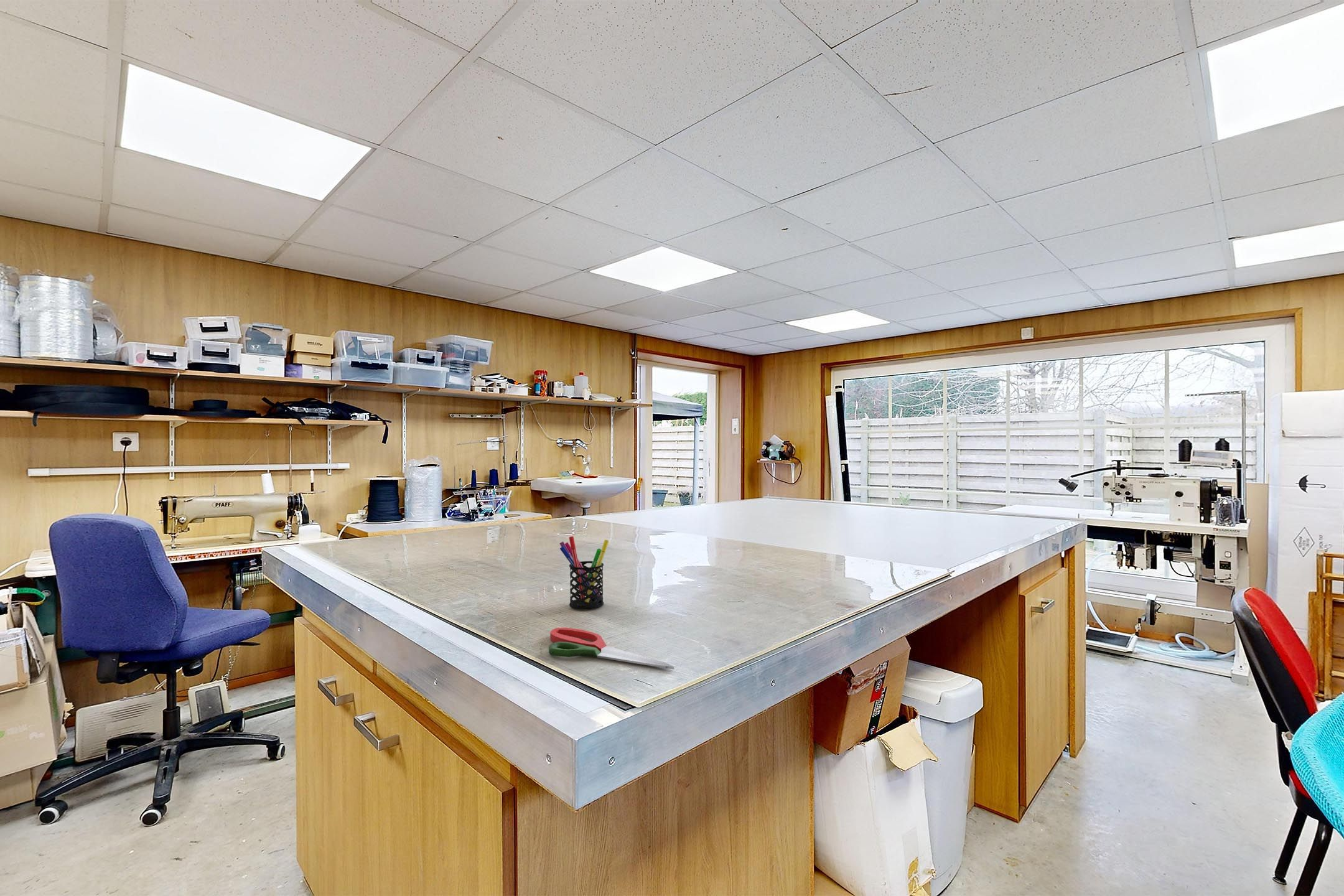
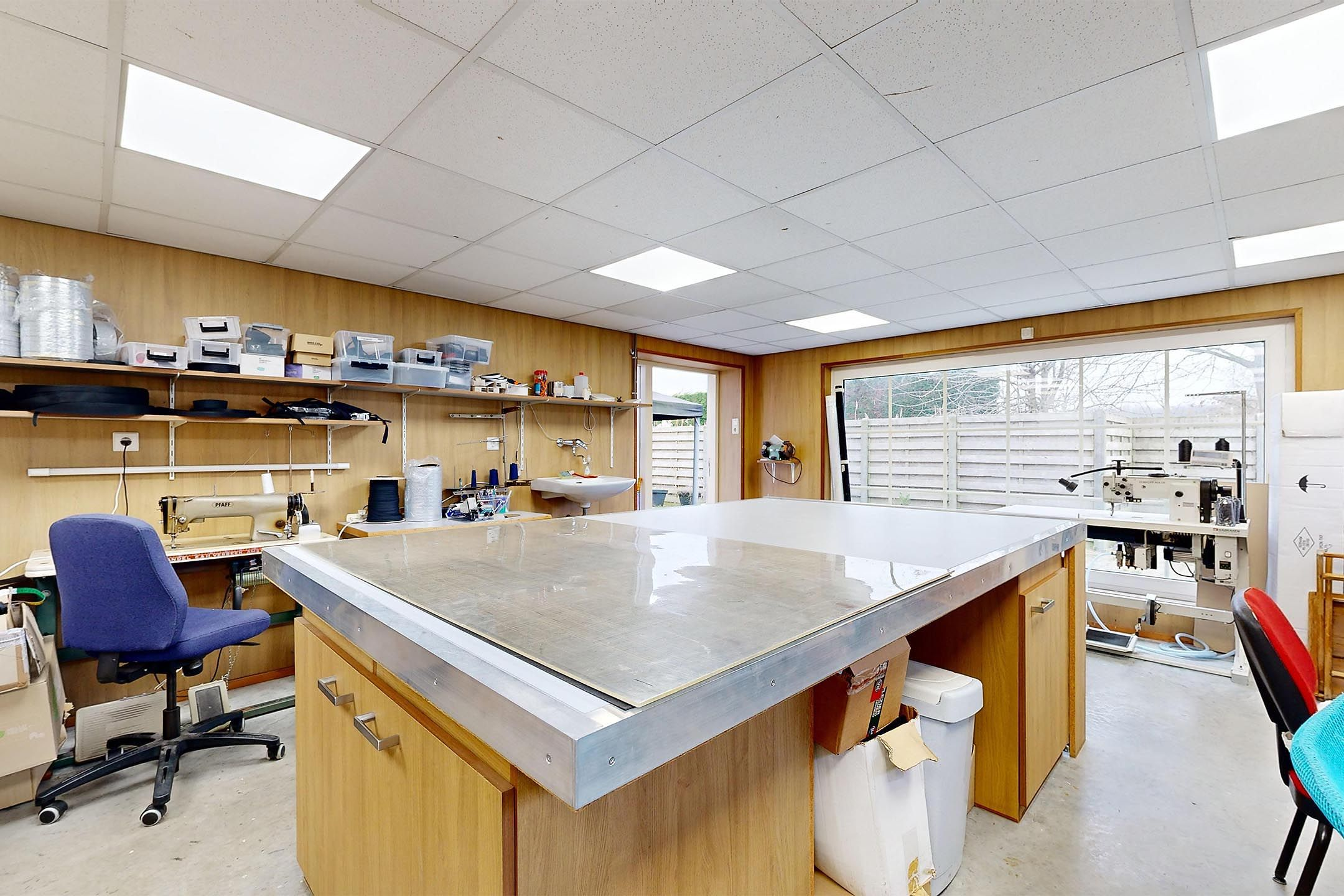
- pen holder [559,536,609,610]
- scissors [548,627,674,670]
